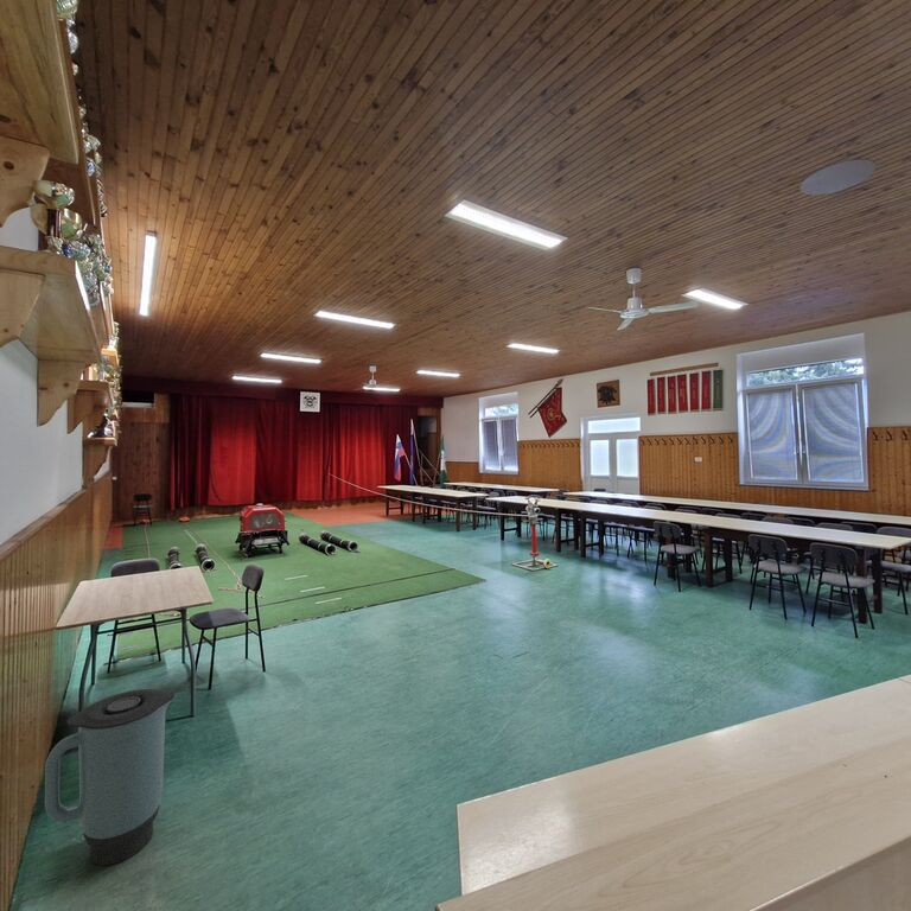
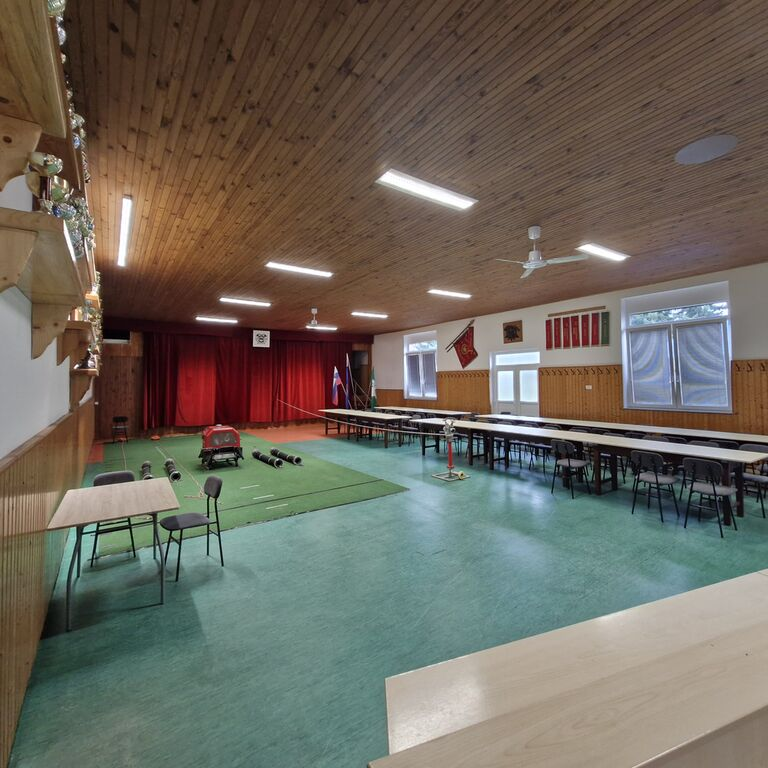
- trash can [44,688,178,866]
